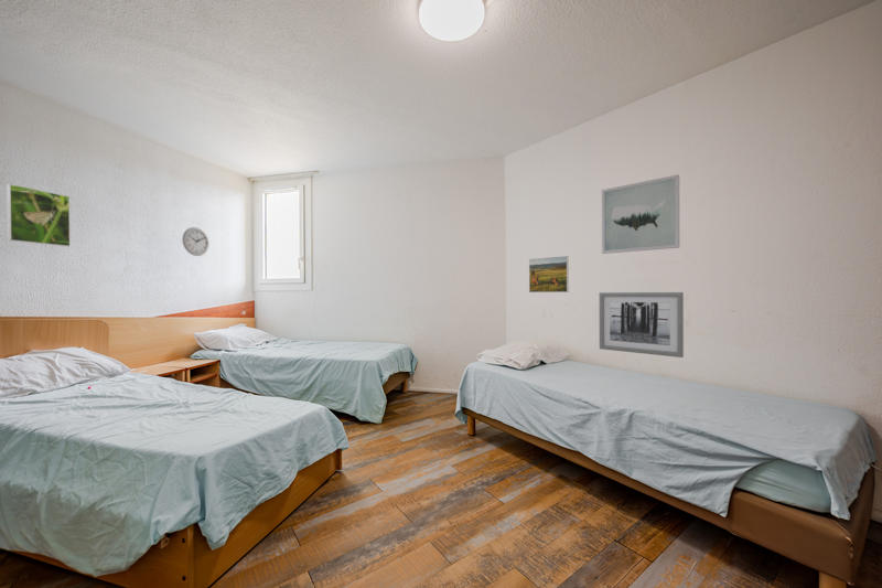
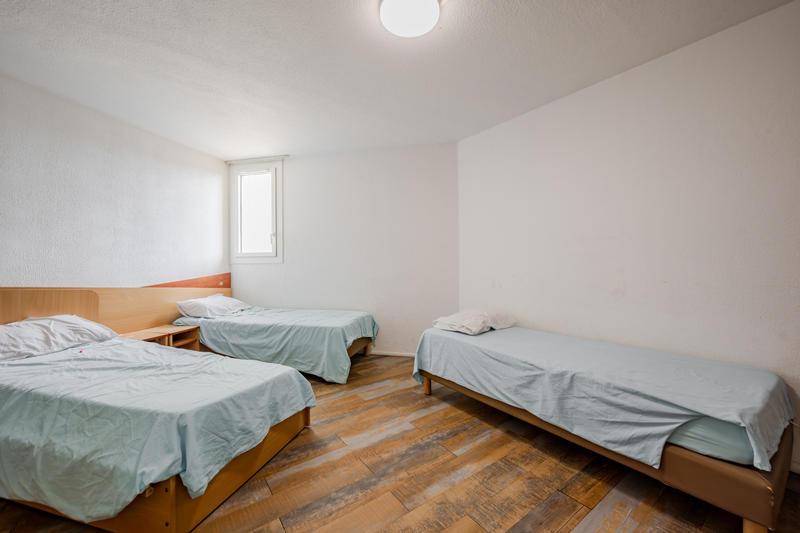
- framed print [528,255,570,293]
- wall art [599,291,685,359]
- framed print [6,183,72,247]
- wall art [601,173,680,255]
- wall clock [181,226,211,257]
